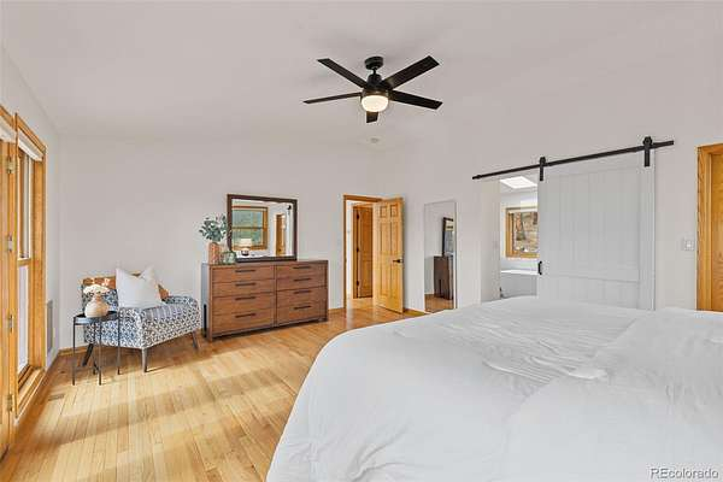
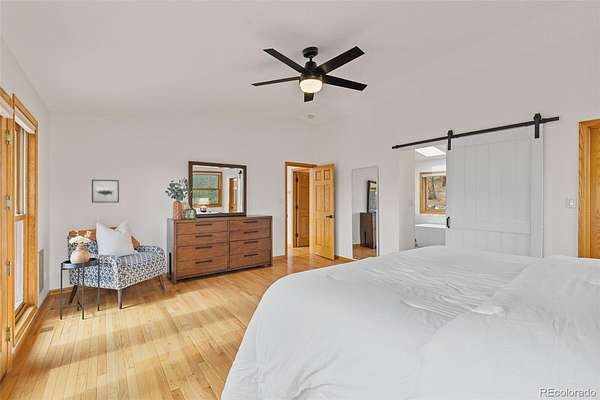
+ wall art [91,179,120,204]
